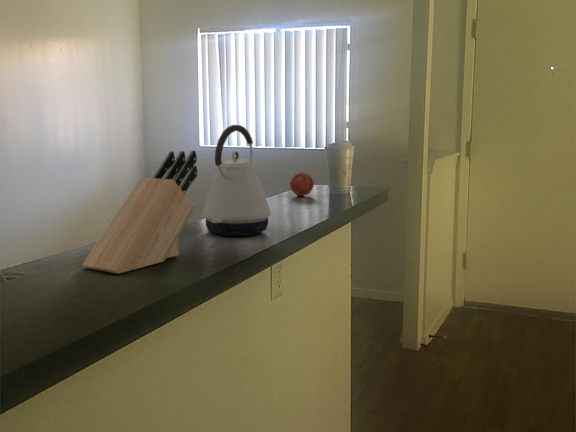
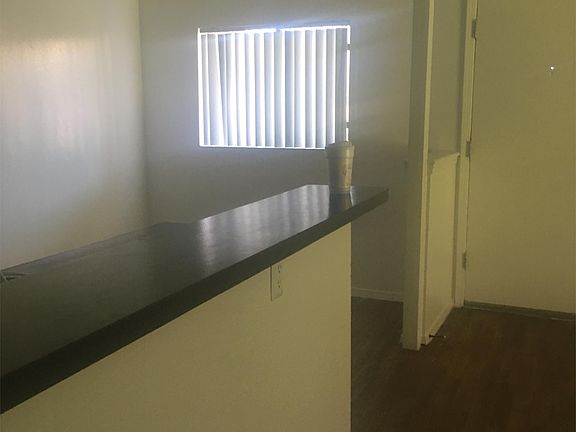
- kettle [202,124,272,237]
- knife block [81,150,198,275]
- fruit [289,171,315,197]
